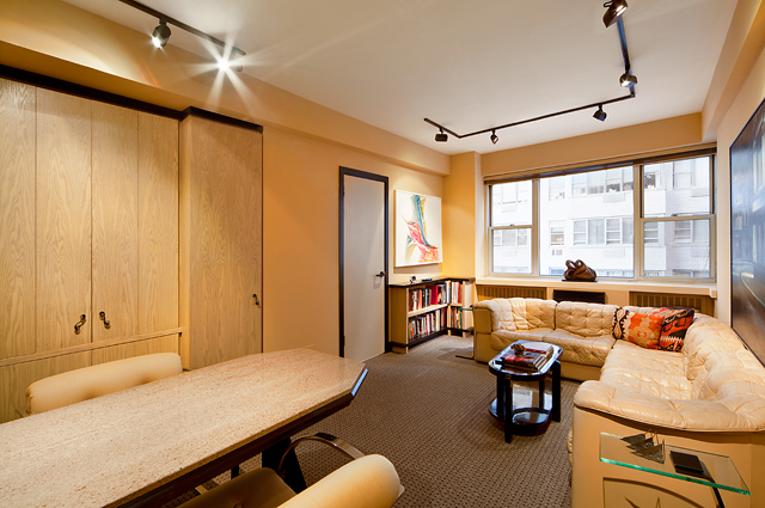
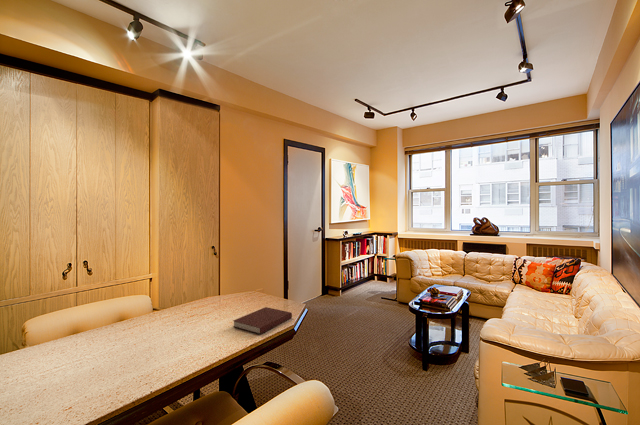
+ notebook [232,306,293,335]
